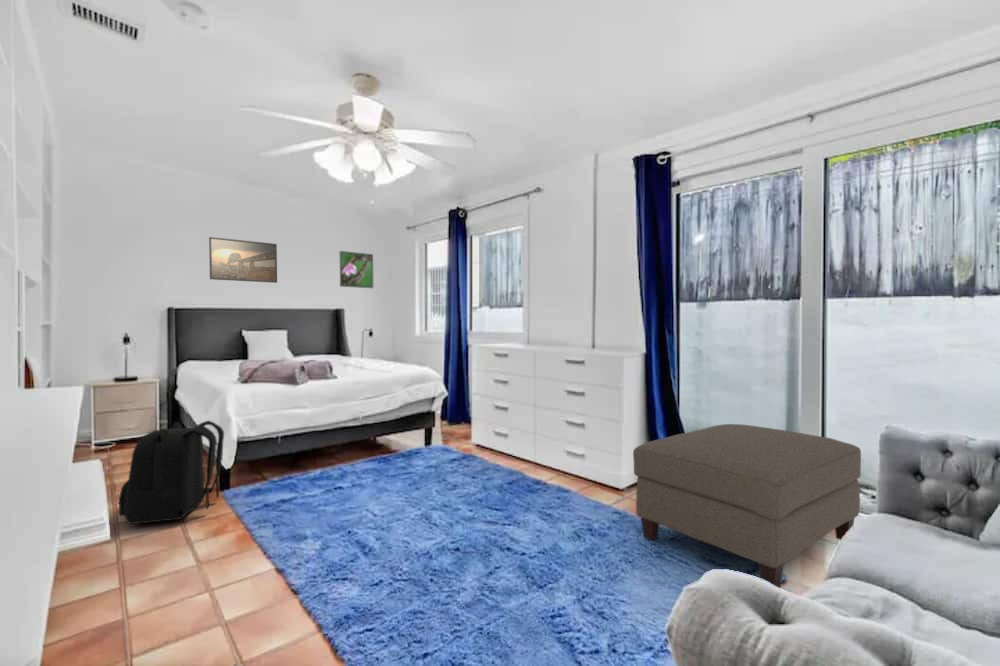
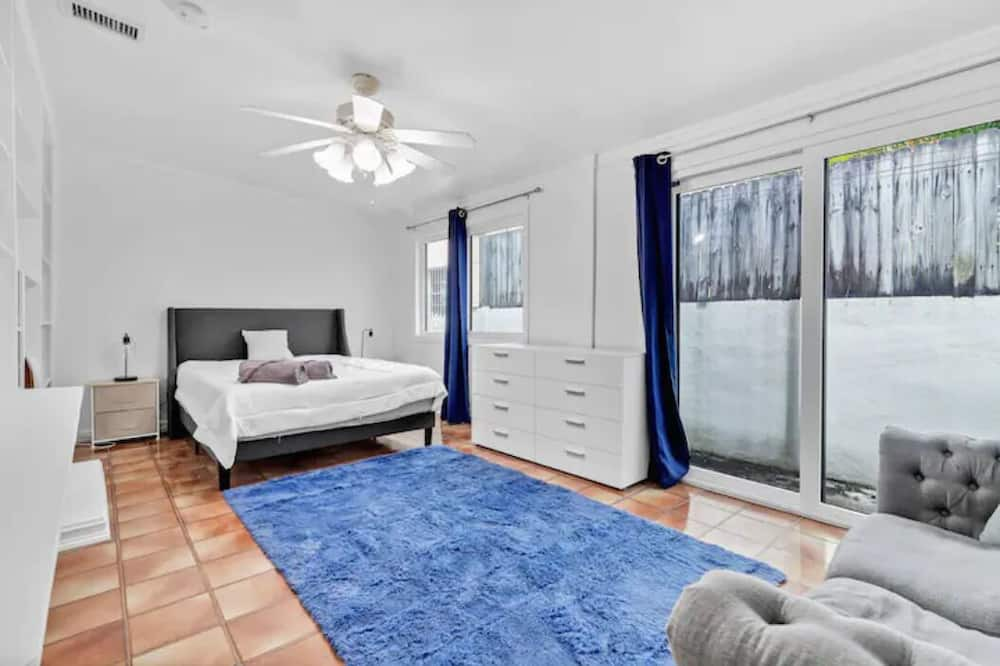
- ottoman [632,423,862,589]
- backpack [118,420,225,525]
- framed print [339,250,374,289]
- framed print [208,236,278,284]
